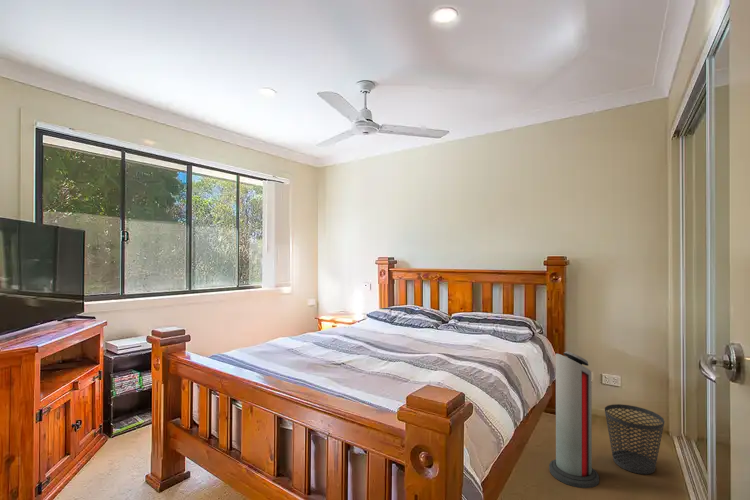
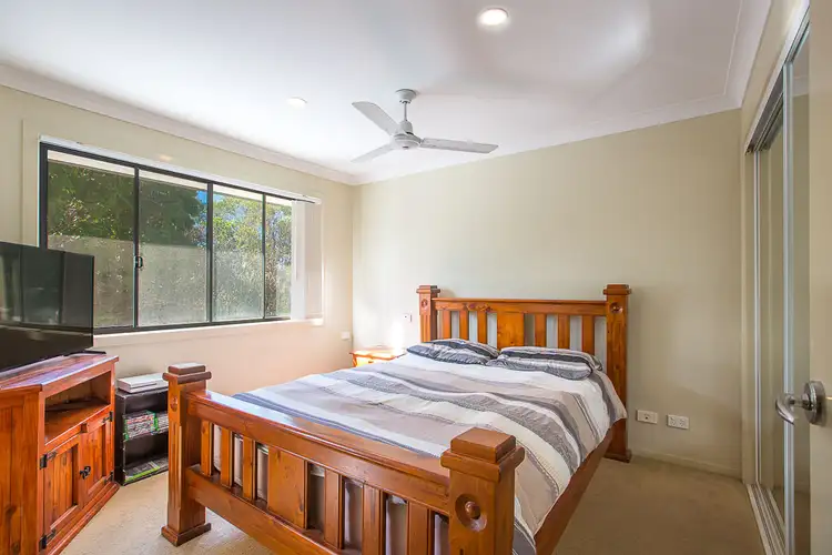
- air purifier [548,350,600,489]
- wastebasket [604,403,665,475]
